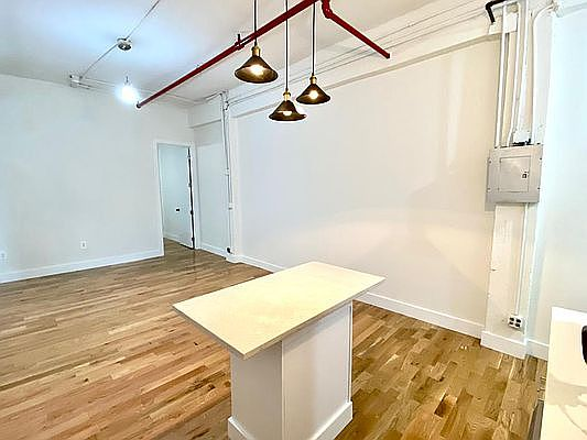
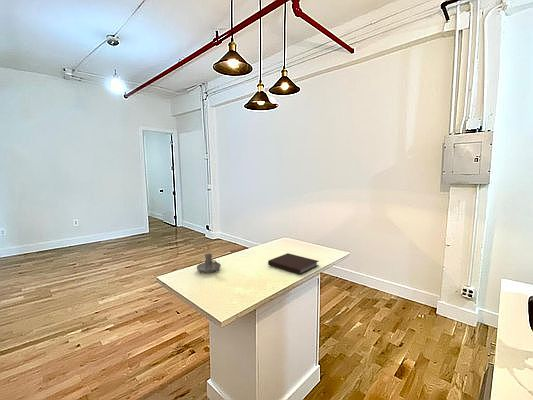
+ notebook [267,252,320,276]
+ candle holder [196,253,222,273]
